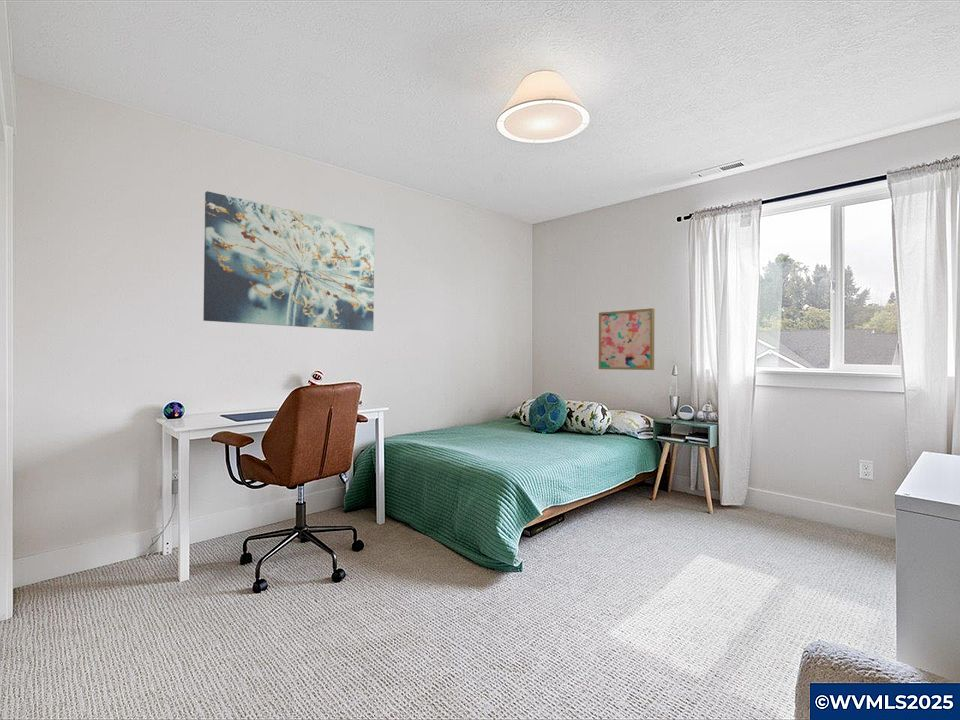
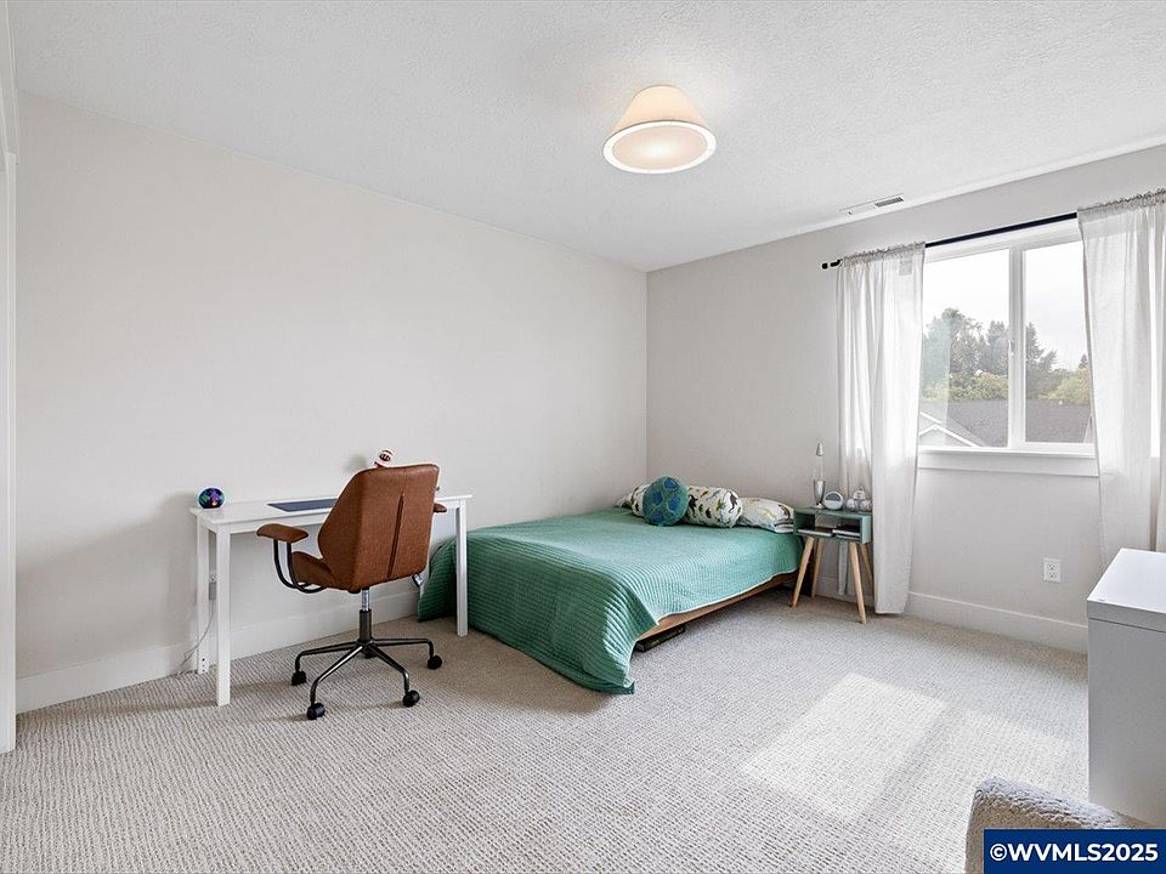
- wall art [202,190,375,332]
- wall art [598,307,655,371]
